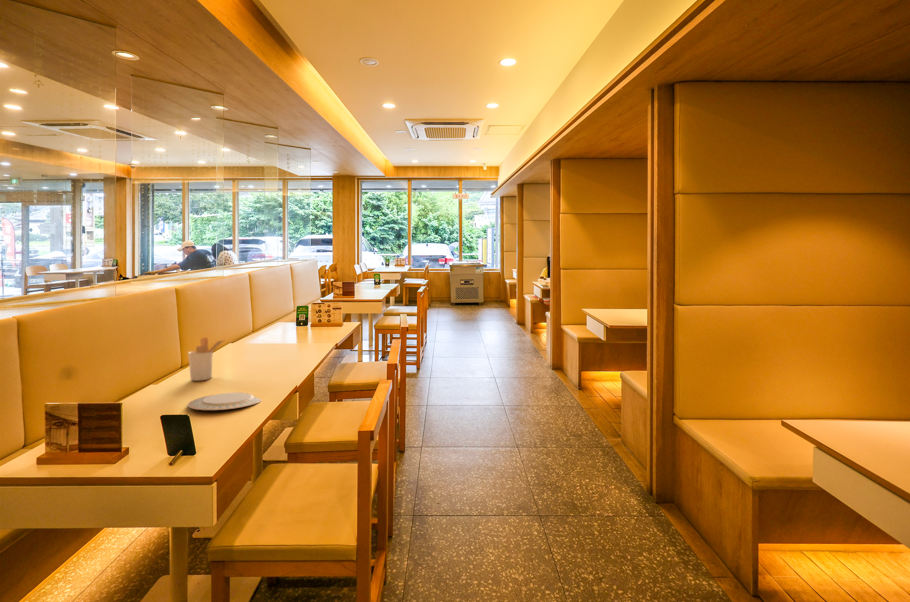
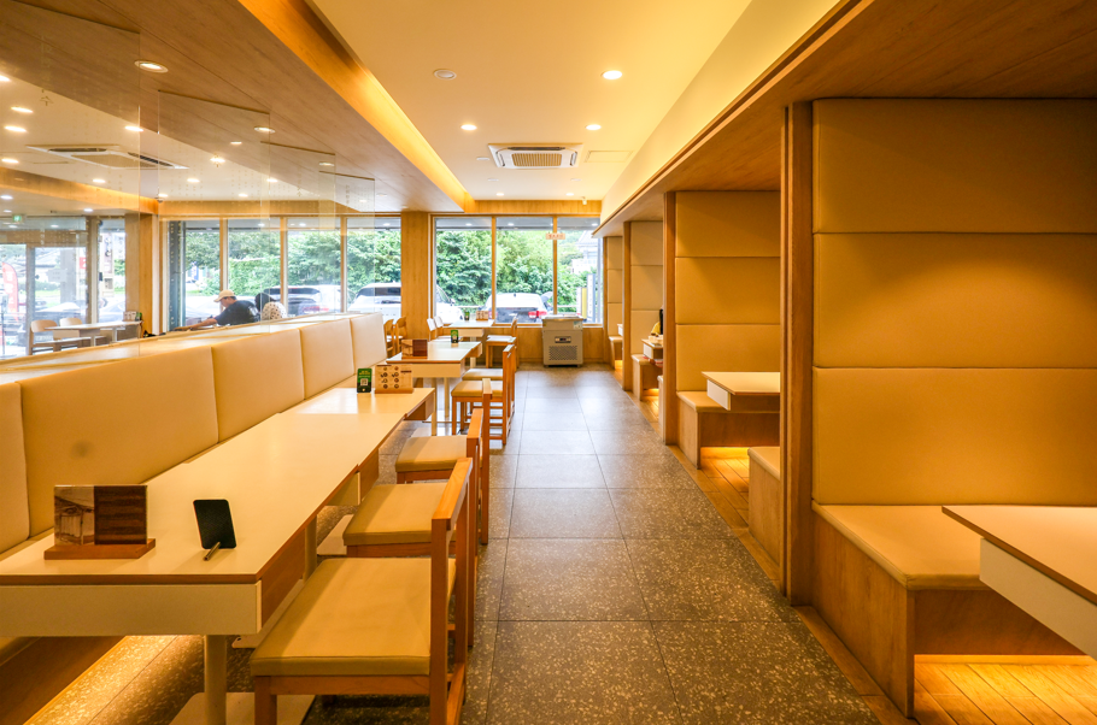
- chinaware [186,392,263,411]
- utensil holder [187,336,224,382]
